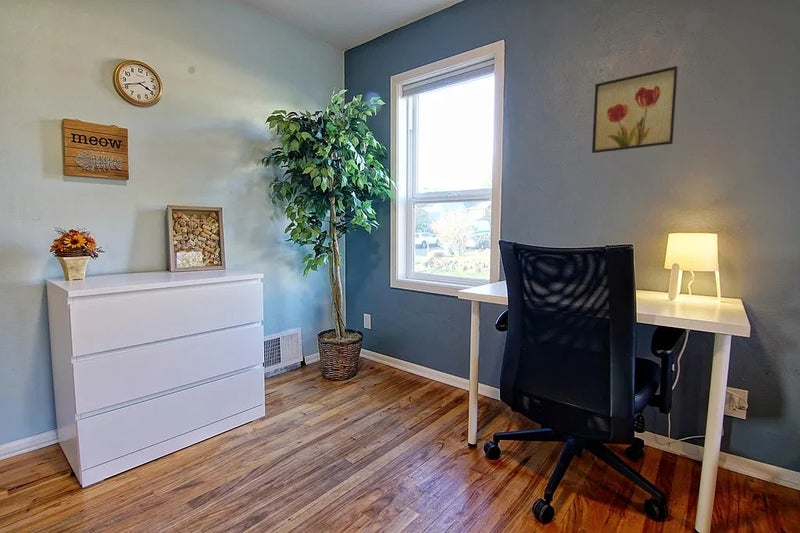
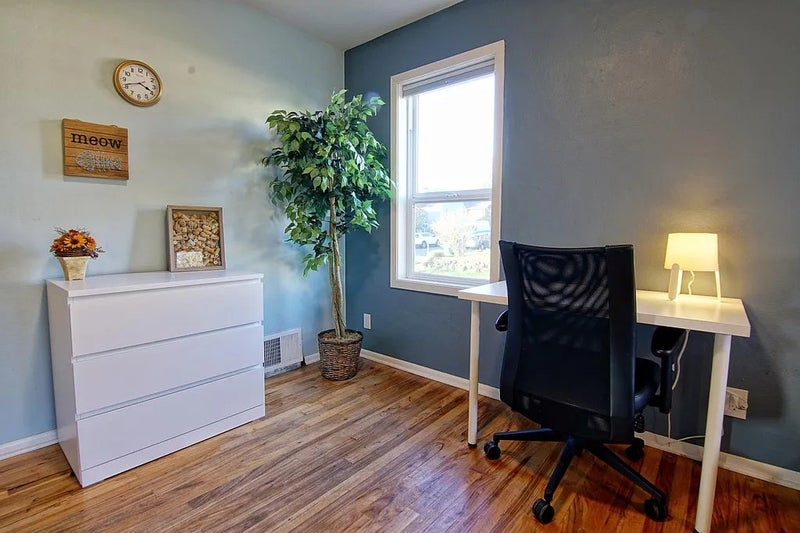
- wall art [591,65,679,154]
